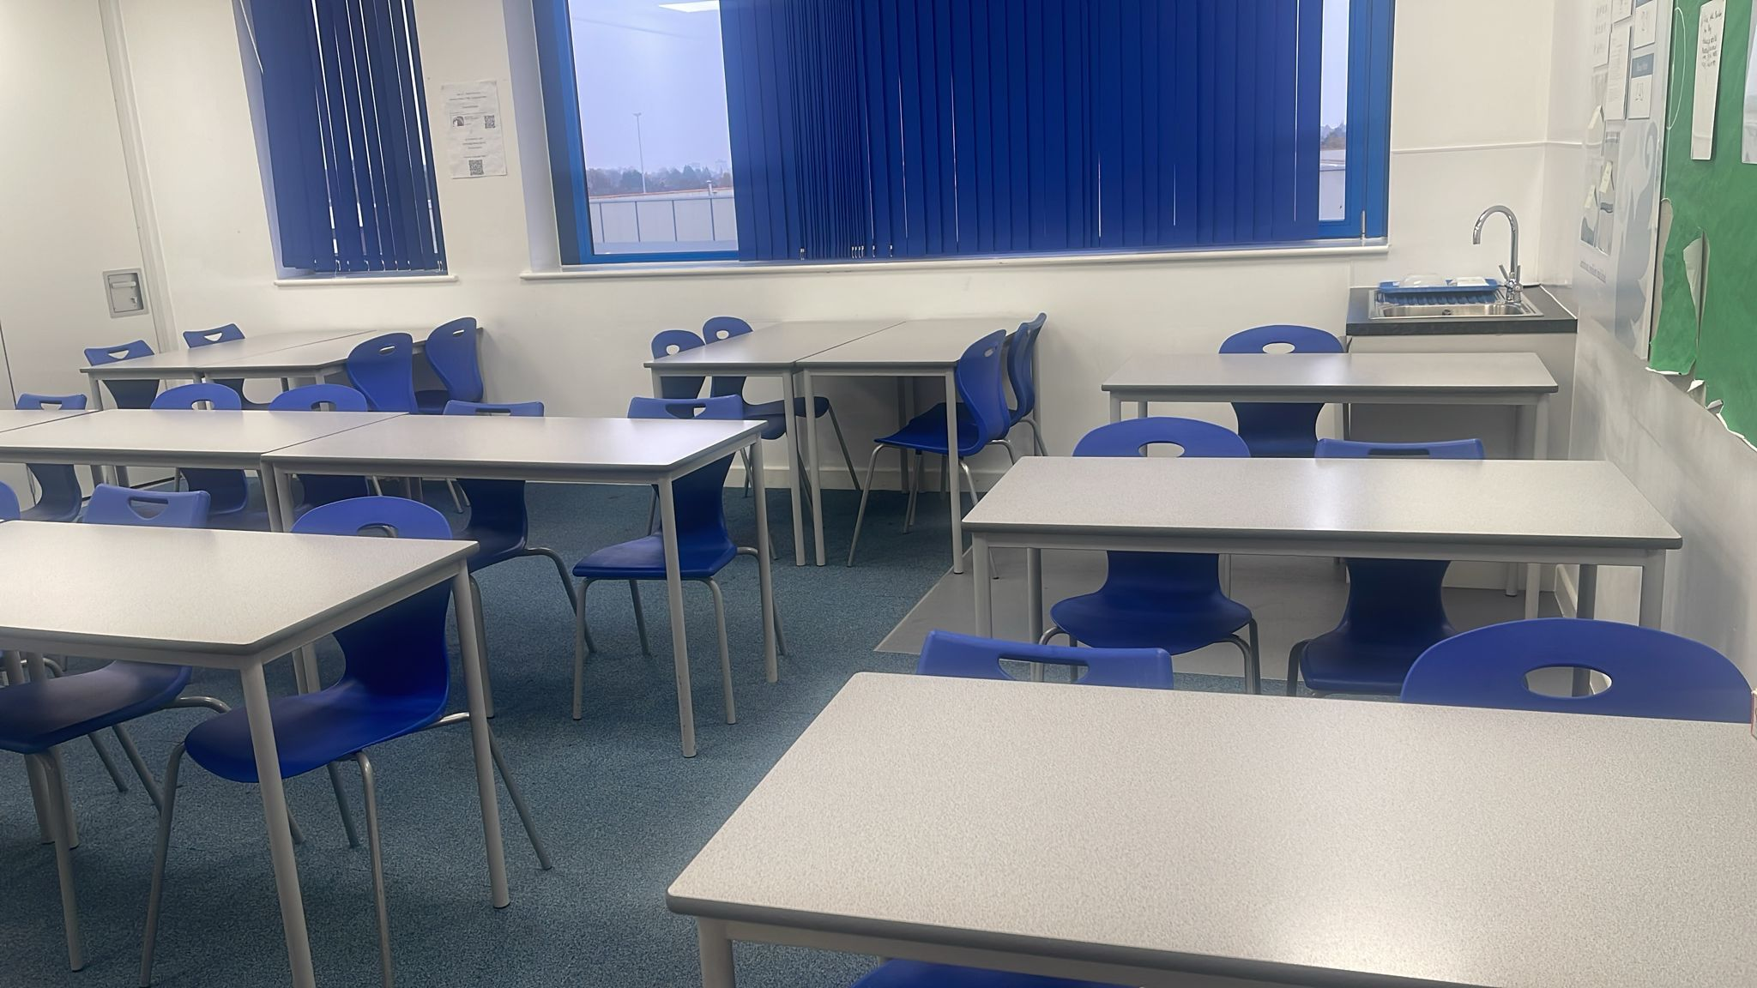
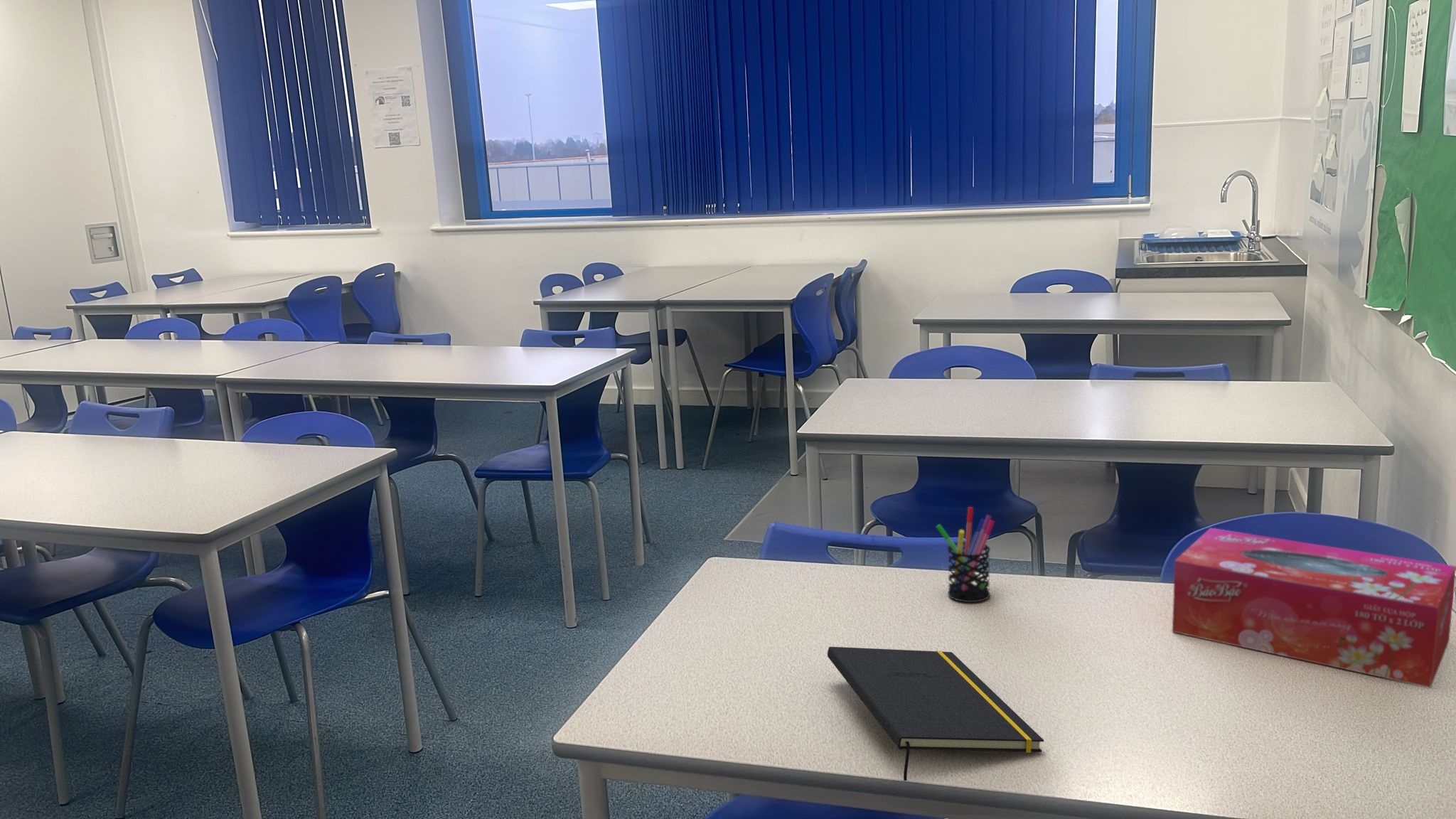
+ tissue box [1172,528,1456,689]
+ pen holder [936,506,995,603]
+ notepad [827,646,1044,781]
